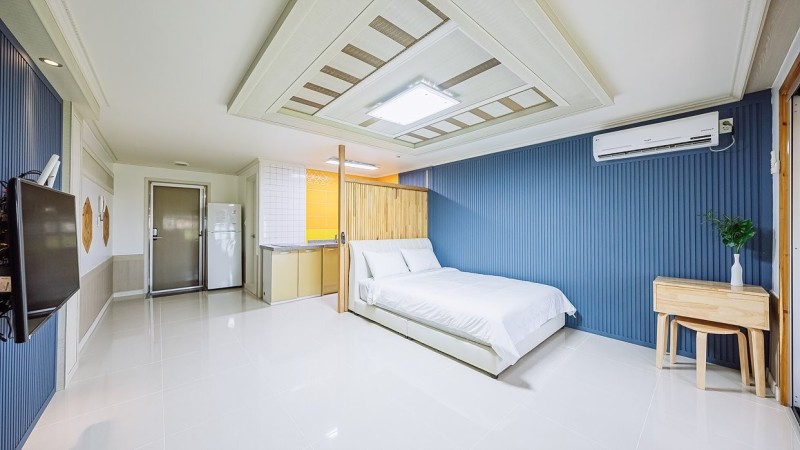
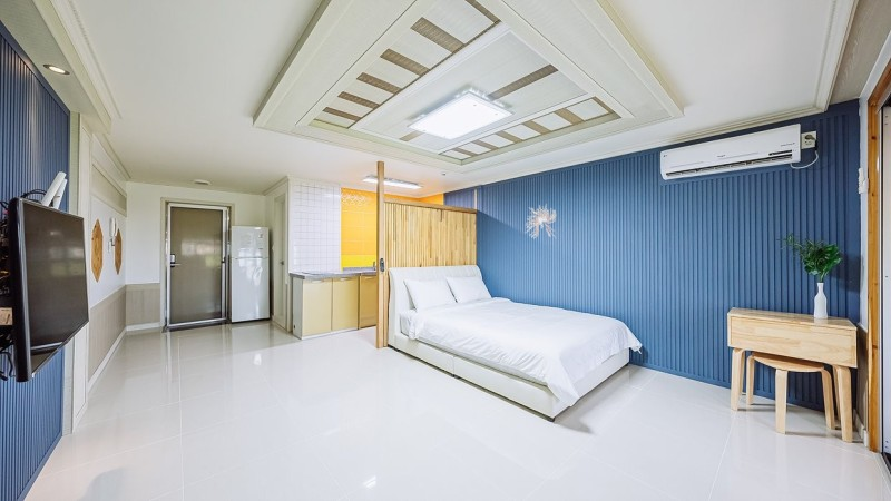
+ wall sculpture [525,203,558,239]
